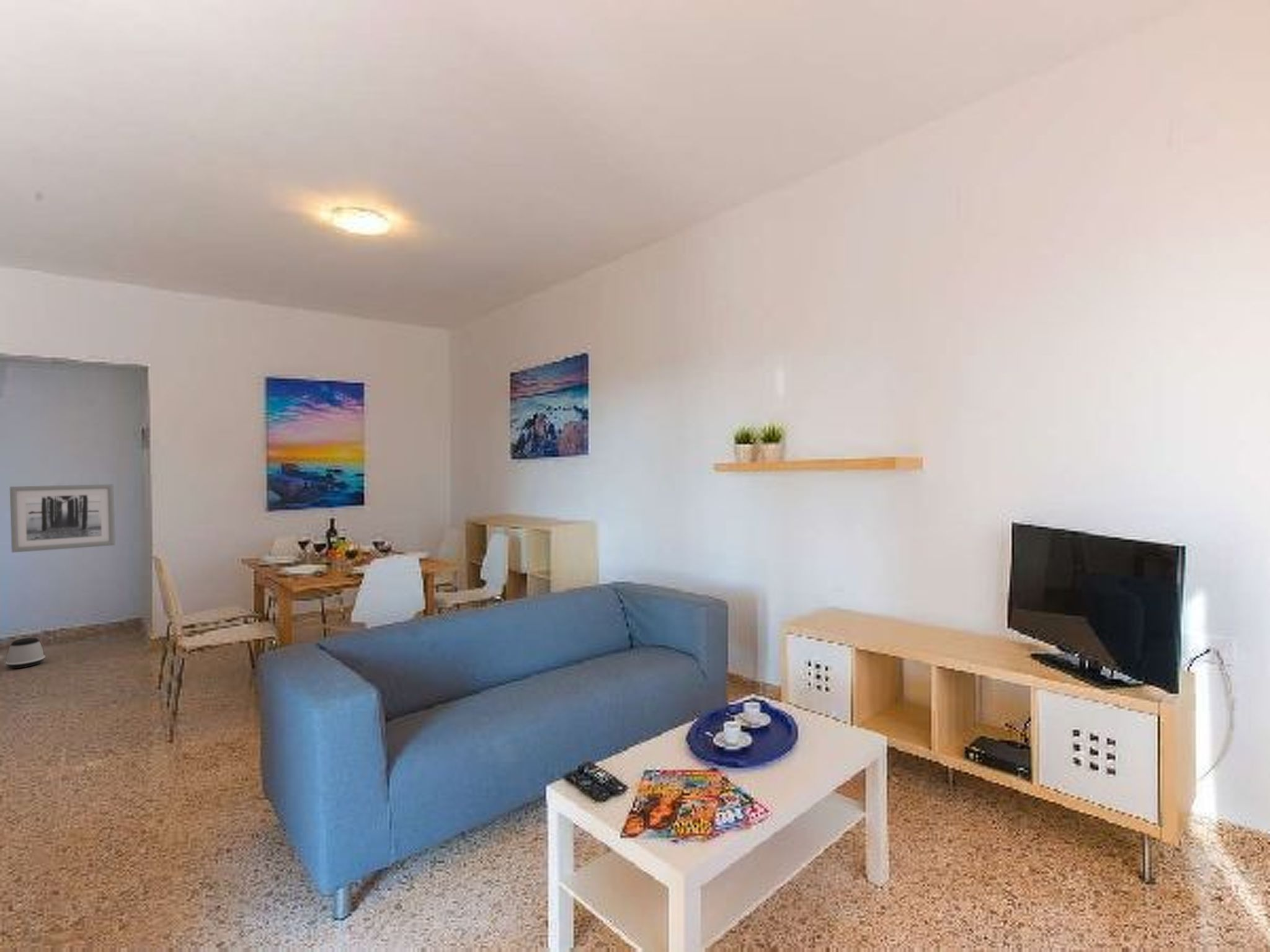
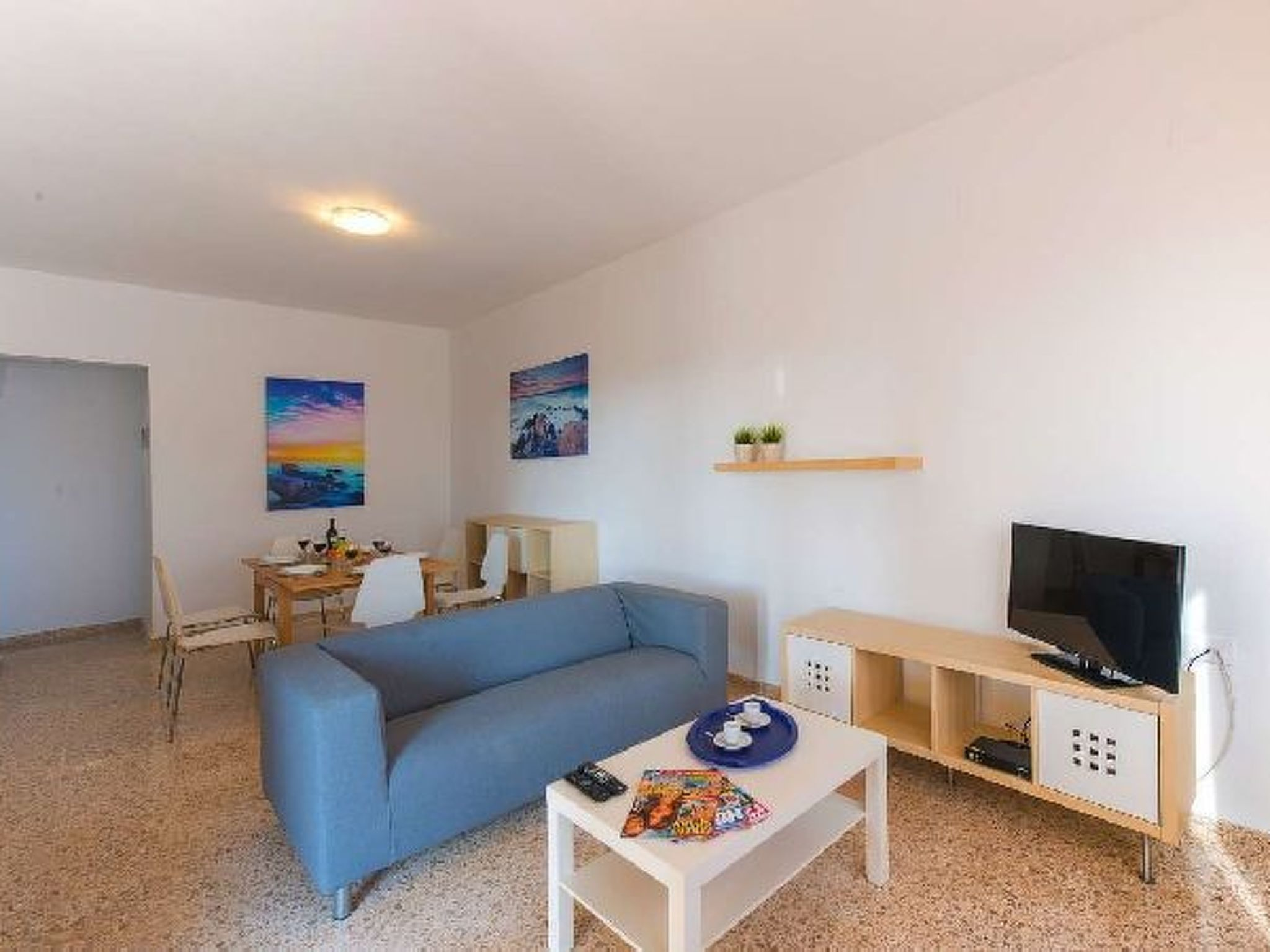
- speaker [5,637,46,669]
- wall art [9,483,116,553]
